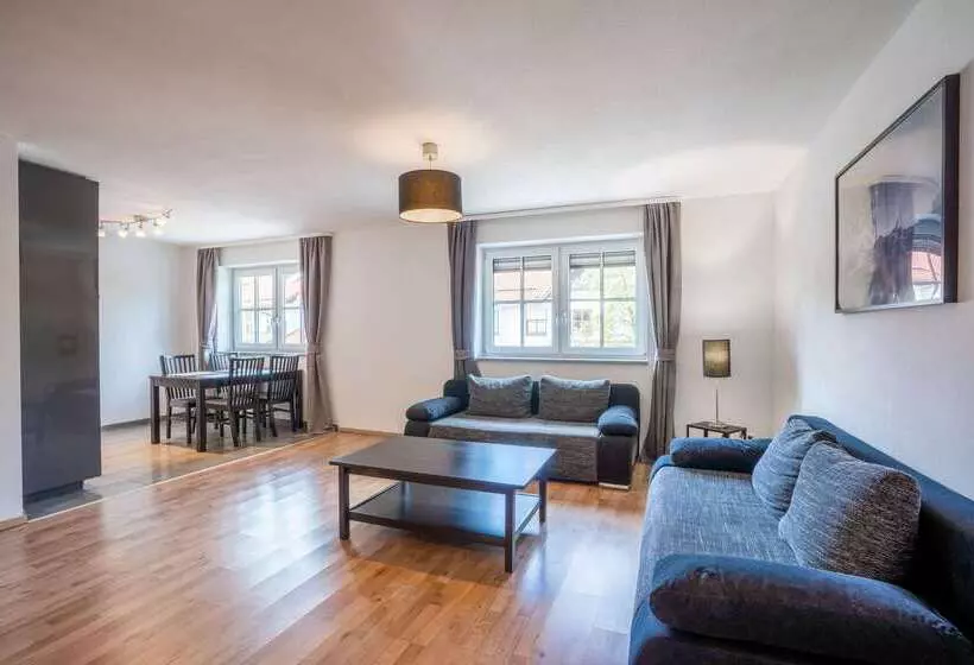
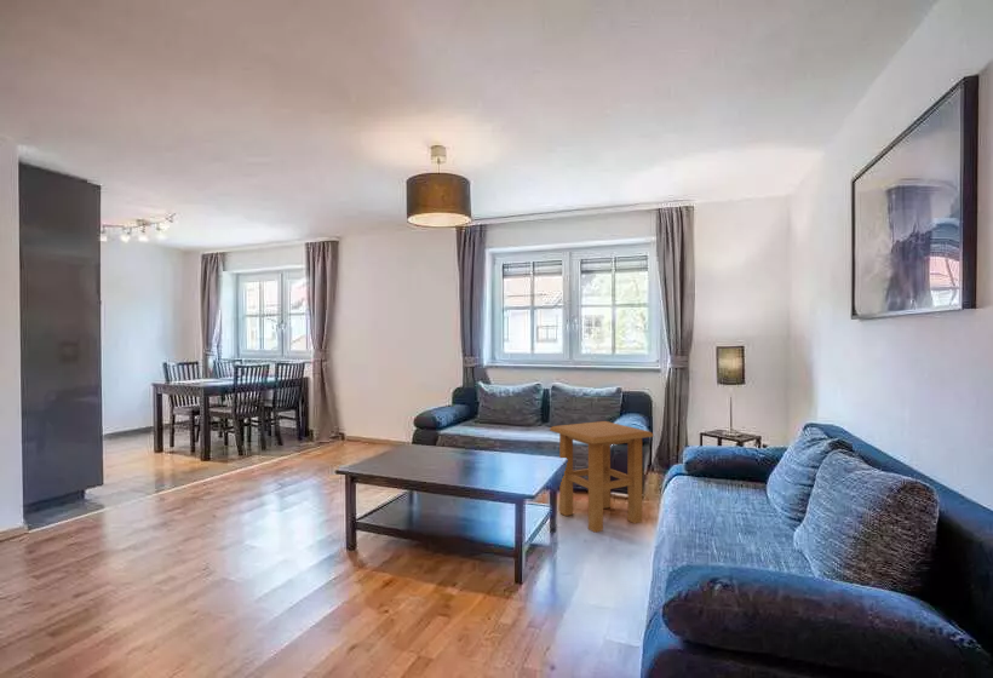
+ side table [549,420,654,534]
